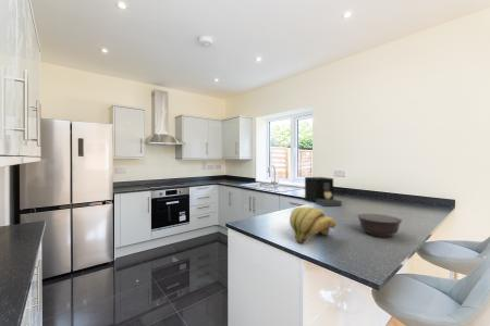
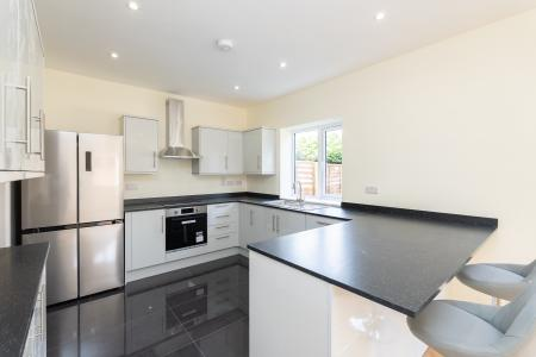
- coffee maker [304,176,343,208]
- banana bunch [289,206,336,244]
- bowl [356,213,403,238]
